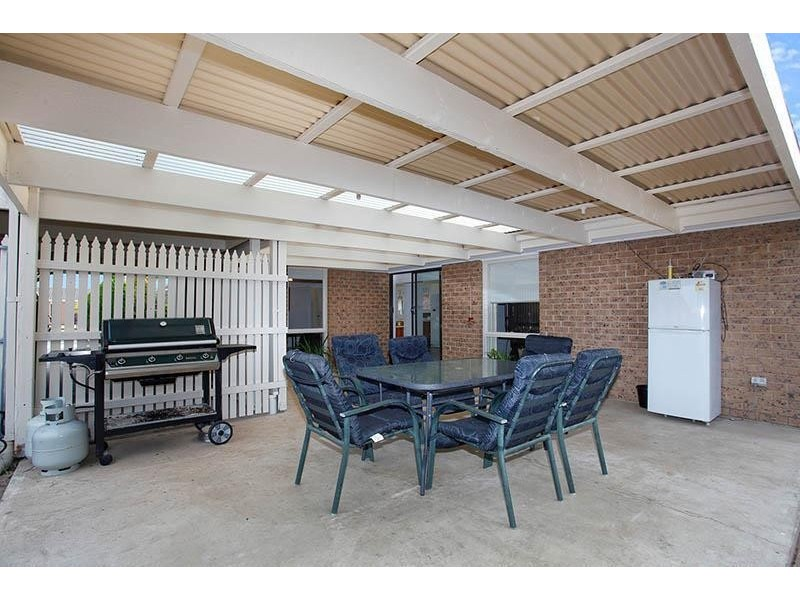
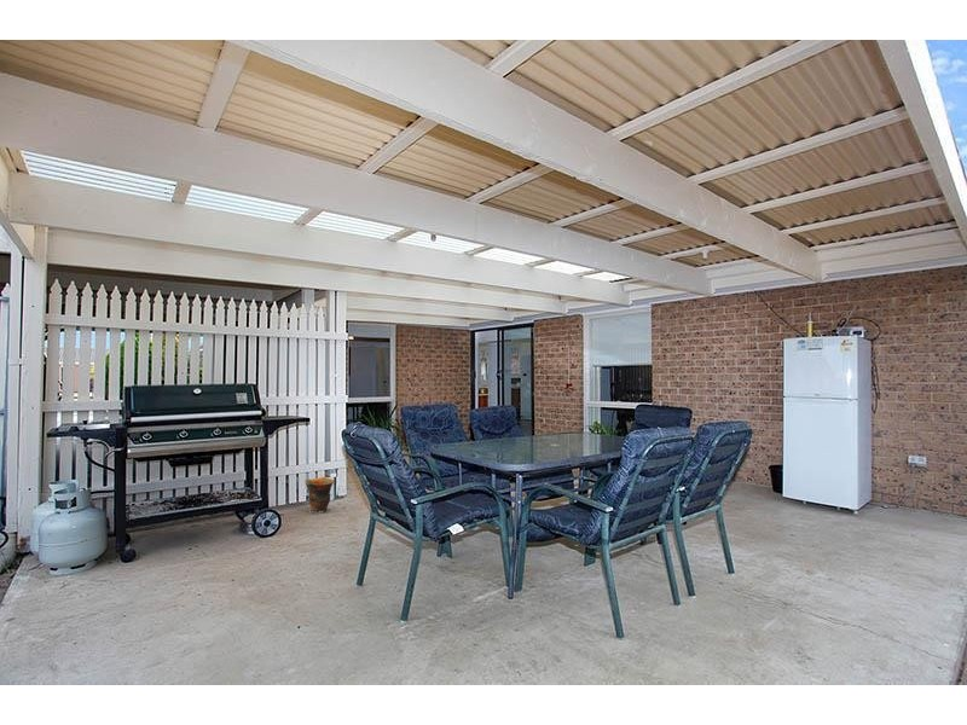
+ bucket [303,475,335,515]
